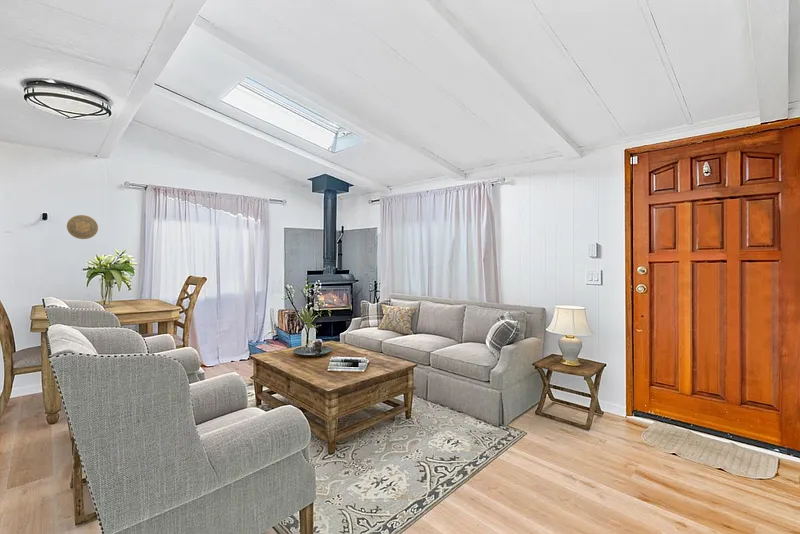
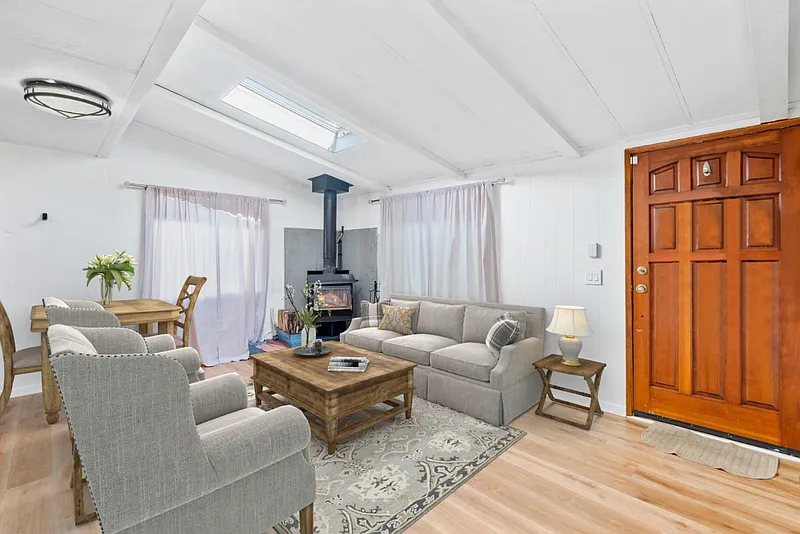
- decorative plate [66,214,99,240]
